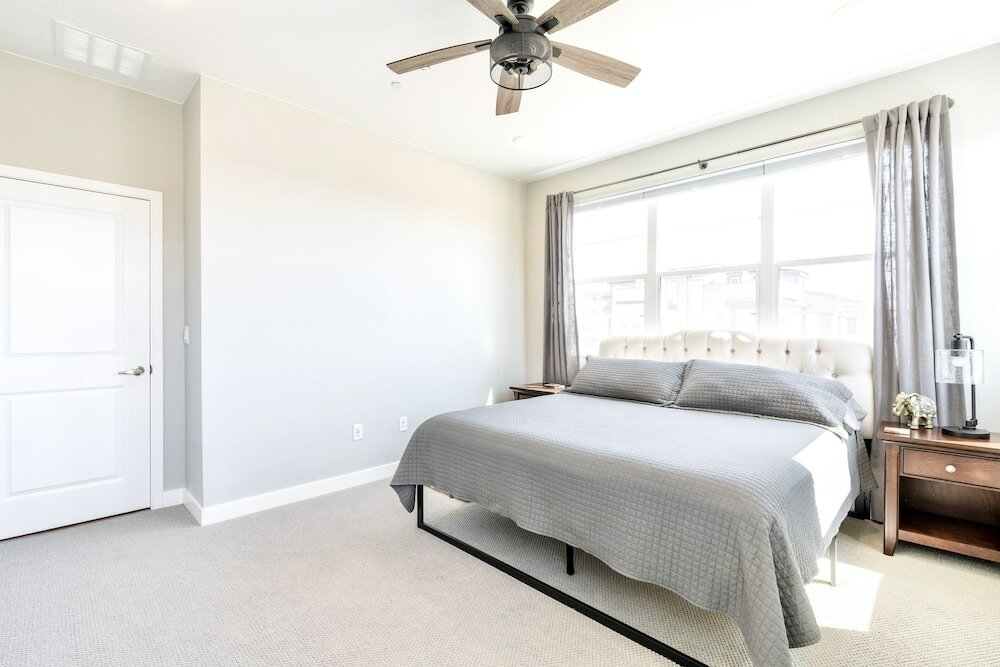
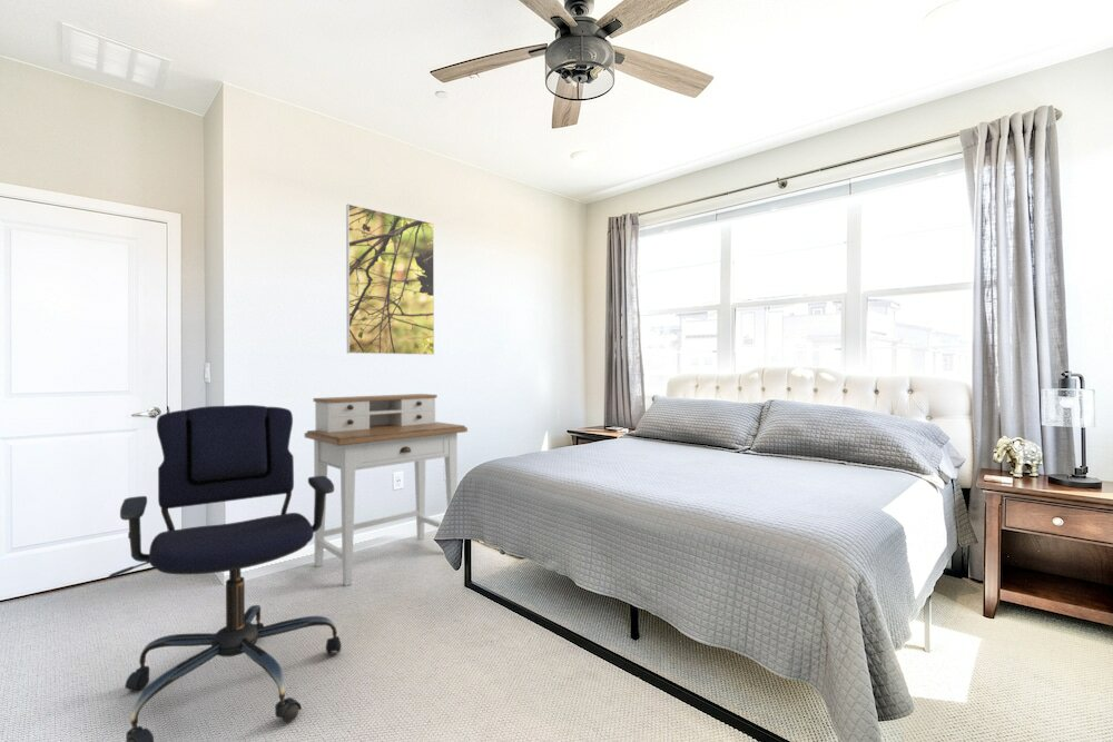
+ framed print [345,202,435,356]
+ office chair [107,404,343,742]
+ desk [304,393,469,587]
